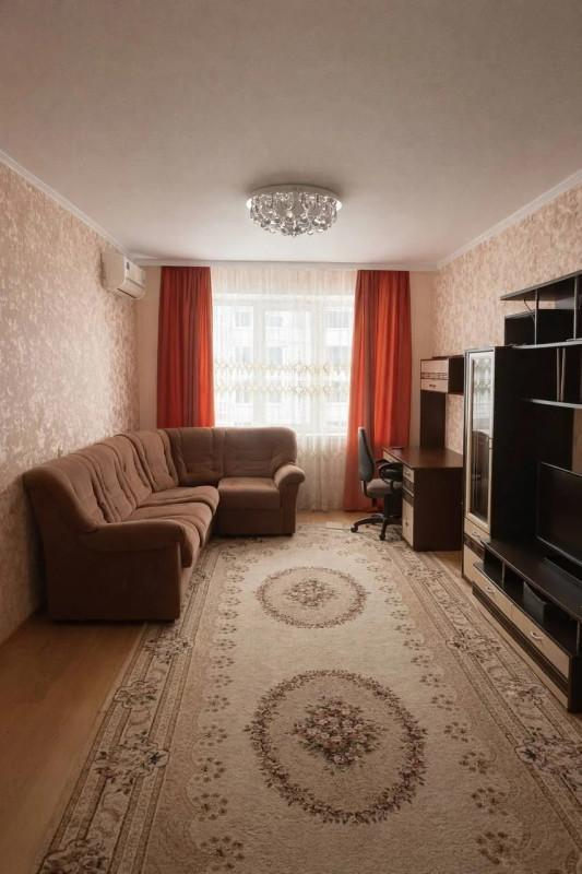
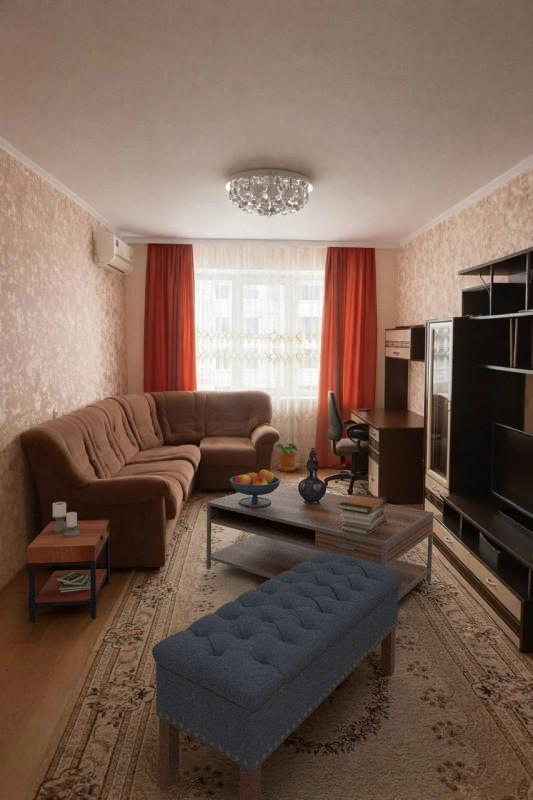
+ fruit bowl [229,468,281,507]
+ side table [26,501,111,623]
+ potted plant [274,443,299,472]
+ book stack [338,493,389,534]
+ bench [151,553,402,800]
+ decorative vase [297,447,327,504]
+ coffee table [205,483,435,602]
